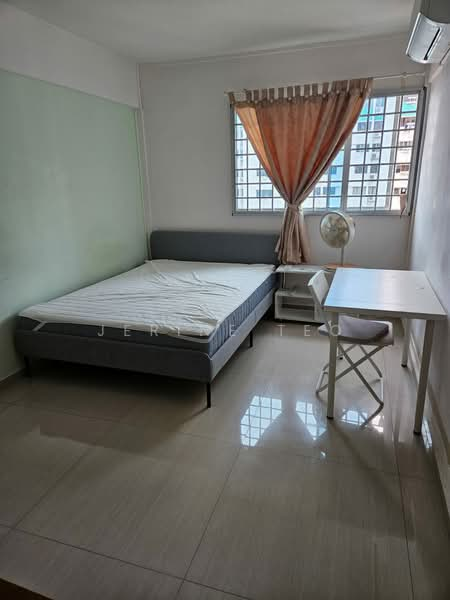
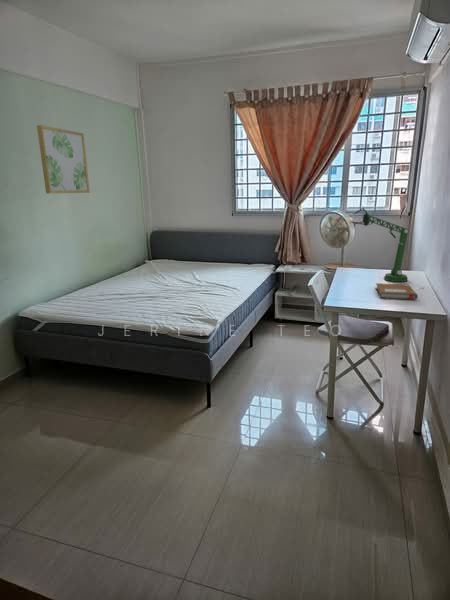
+ desk lamp [350,207,409,283]
+ wall art [36,124,91,195]
+ notebook [375,282,419,301]
